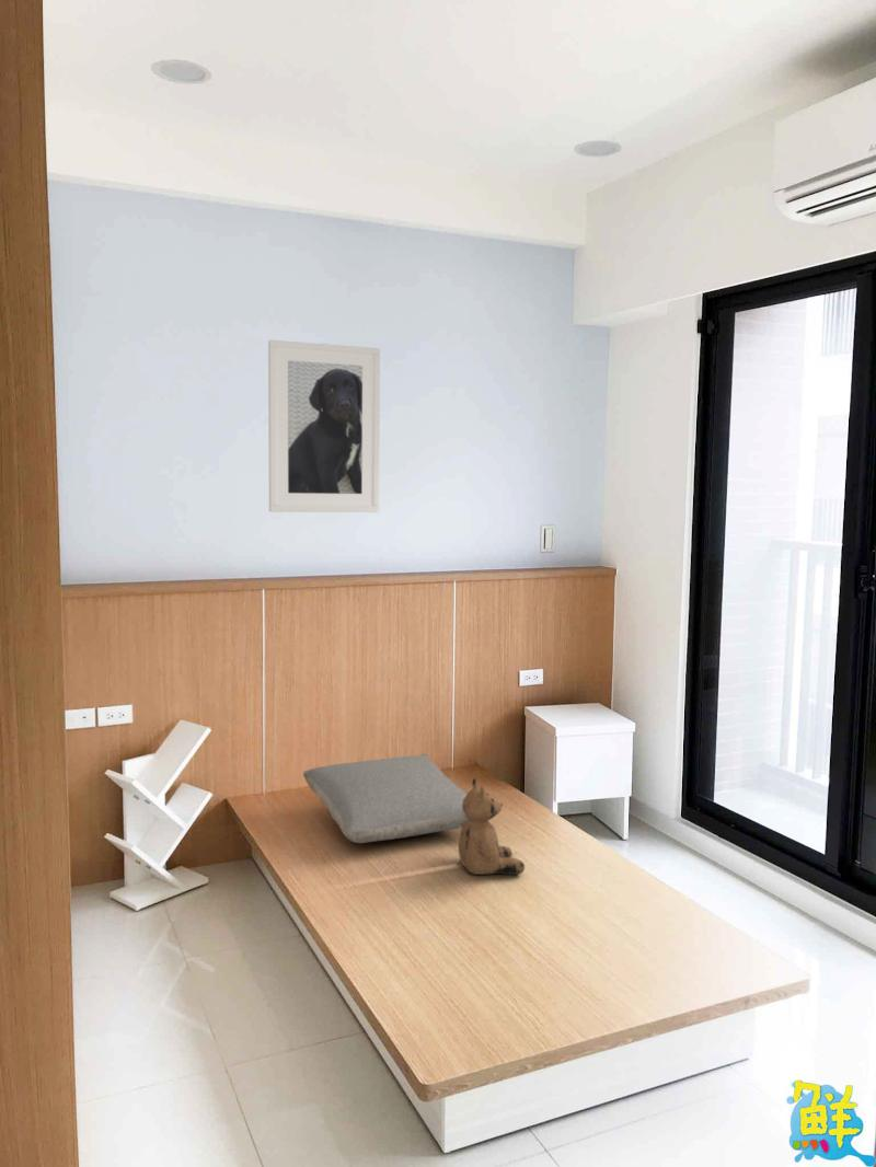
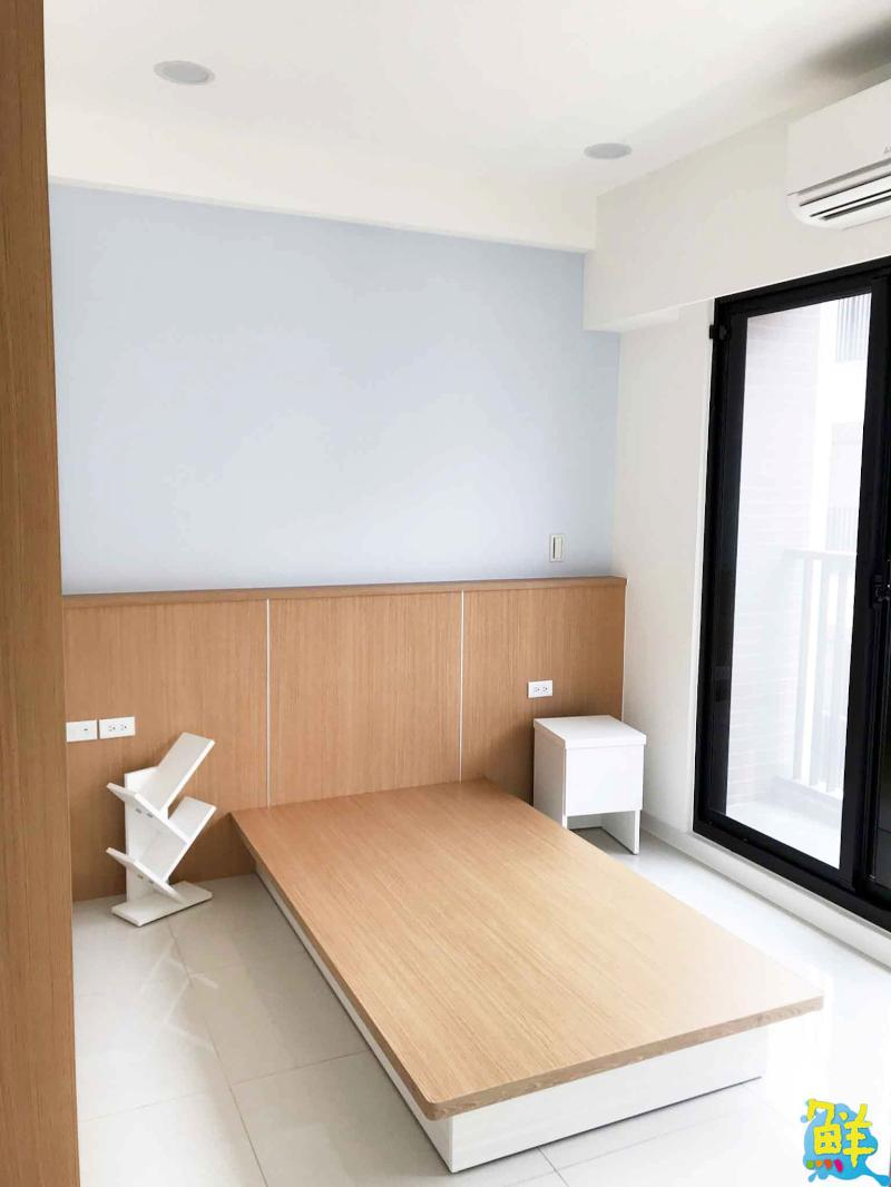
- teddy bear [458,777,526,876]
- pillow [301,753,468,844]
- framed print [267,339,381,513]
